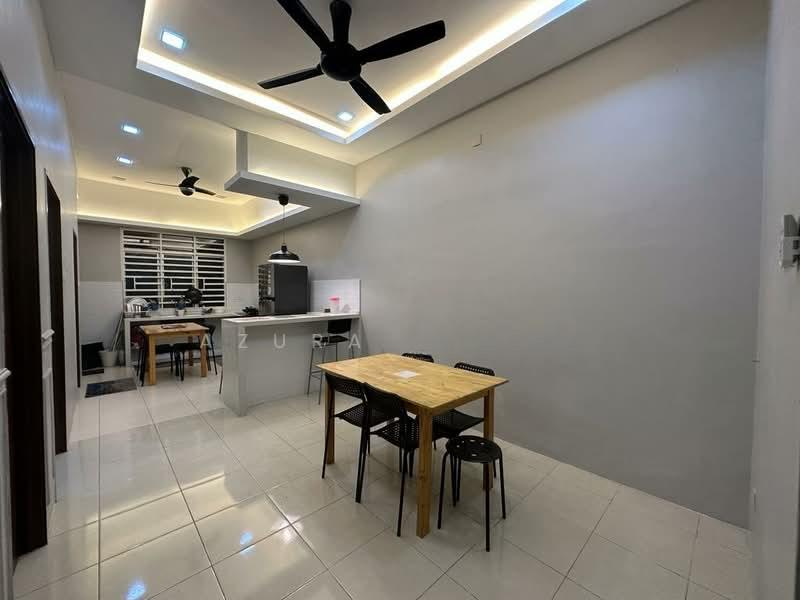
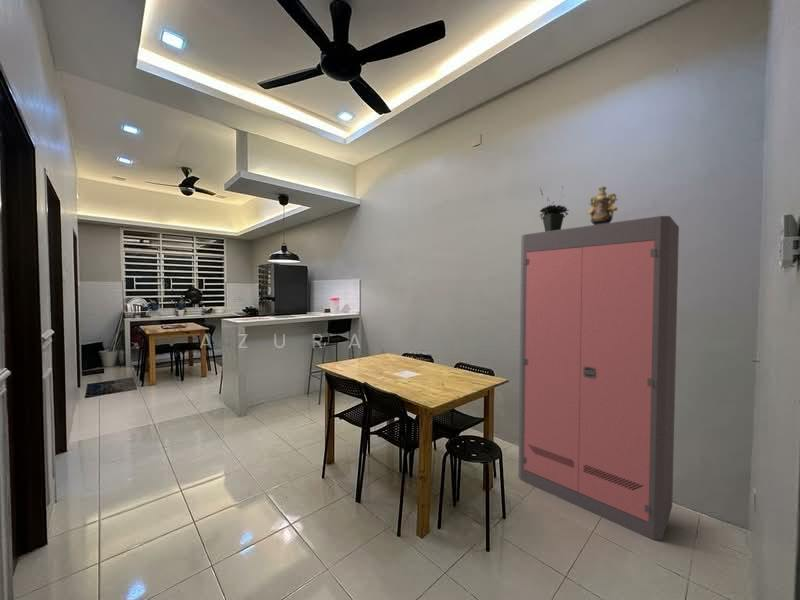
+ potted plant [538,185,570,232]
+ decorative vase [585,186,619,225]
+ storage cabinet [517,215,680,541]
